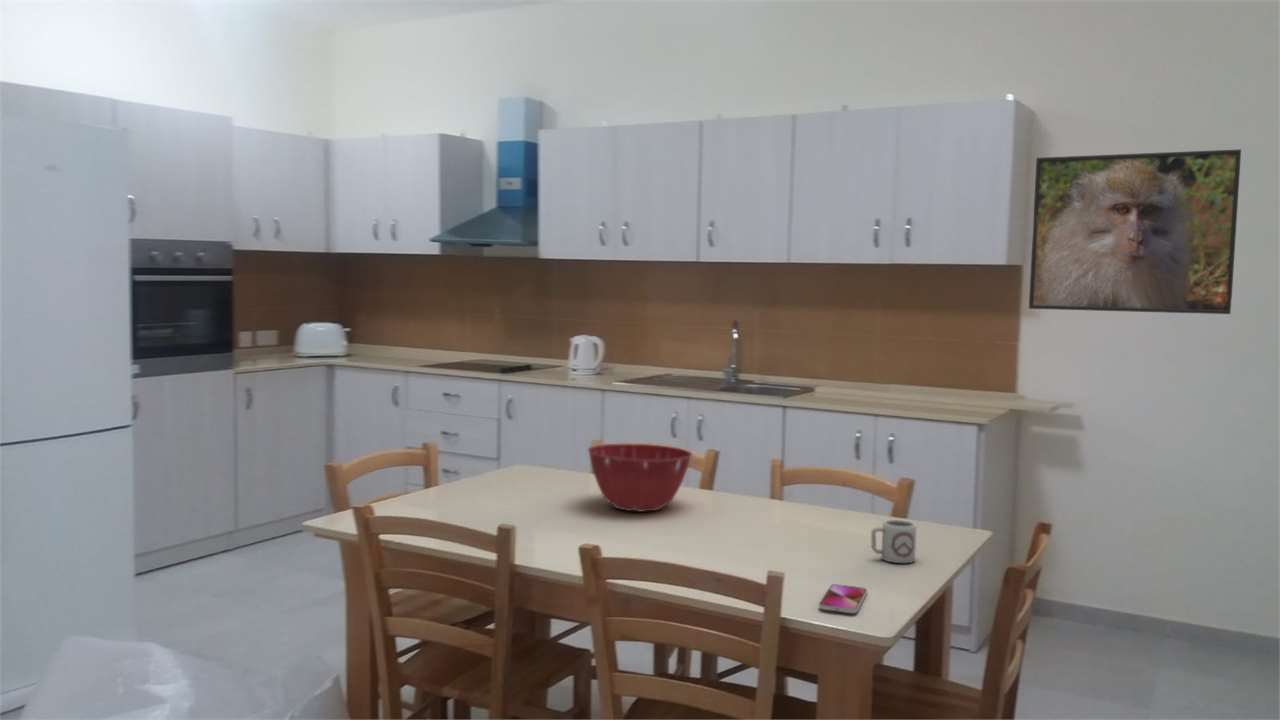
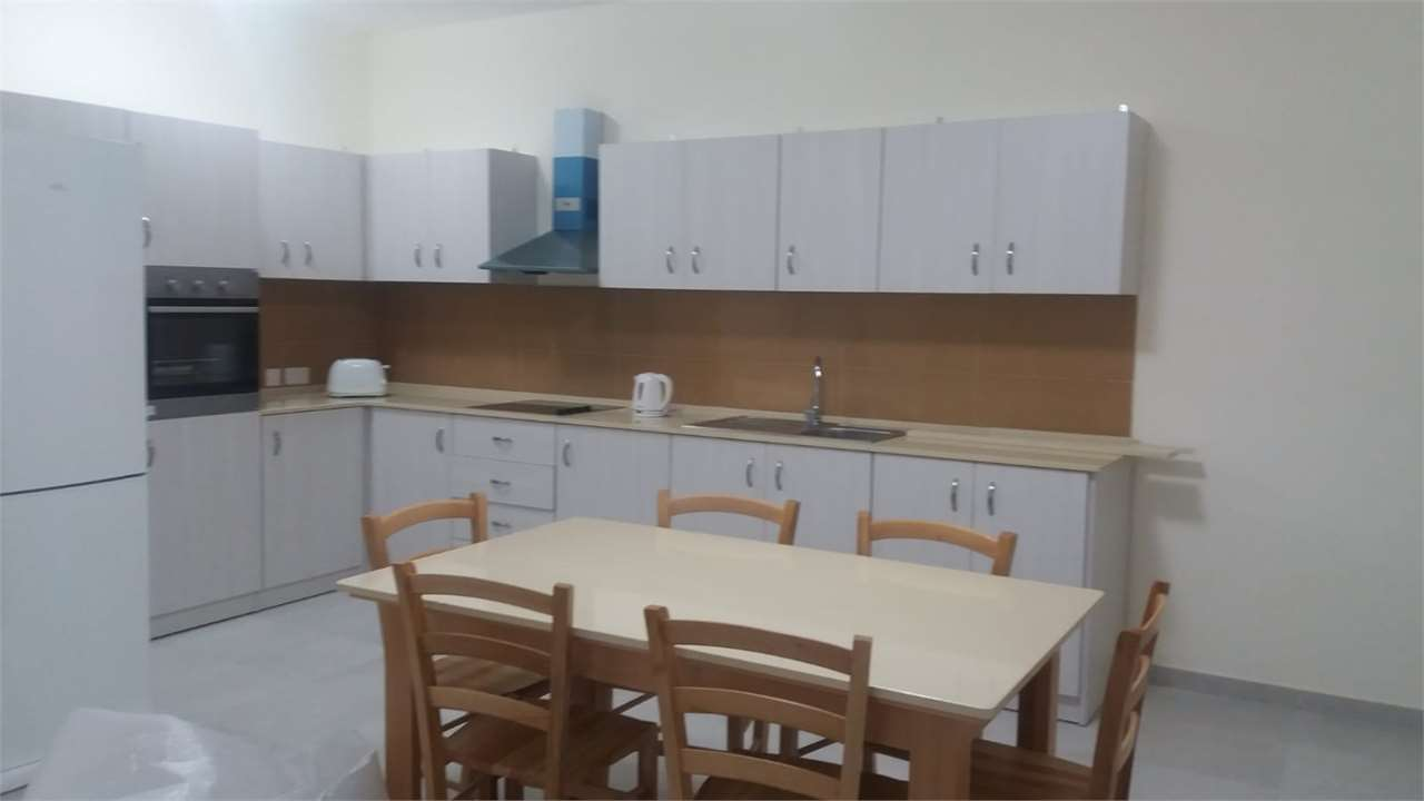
- smartphone [818,583,868,614]
- mixing bowl [587,443,693,513]
- cup [870,519,918,564]
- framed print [1028,148,1242,315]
